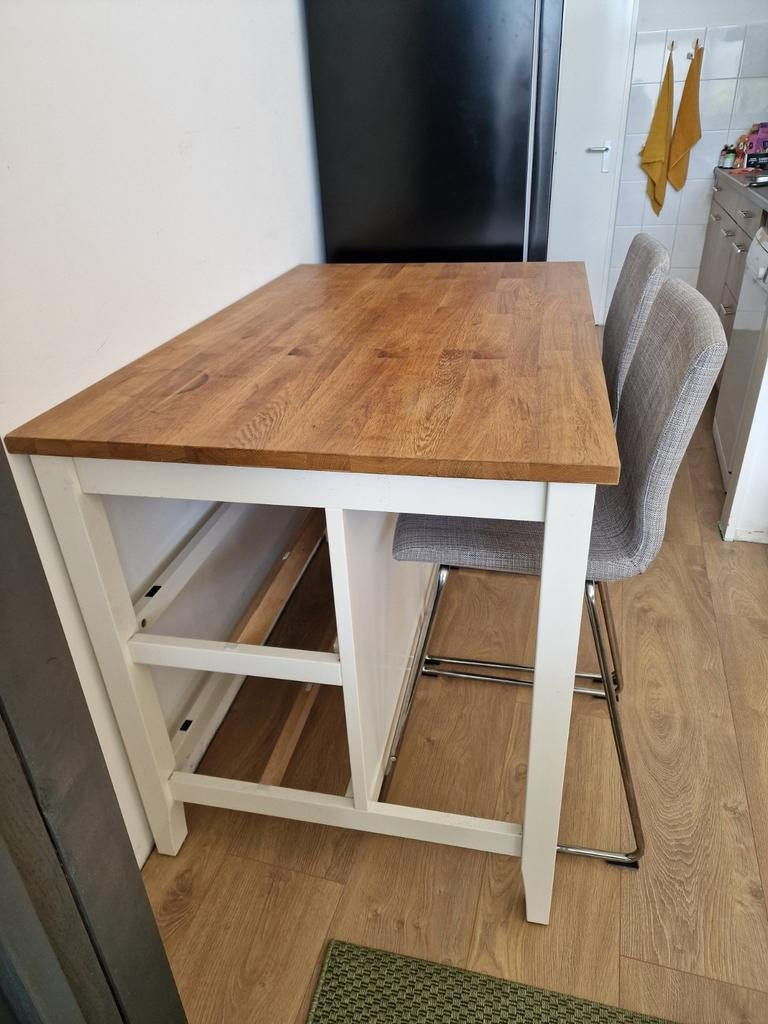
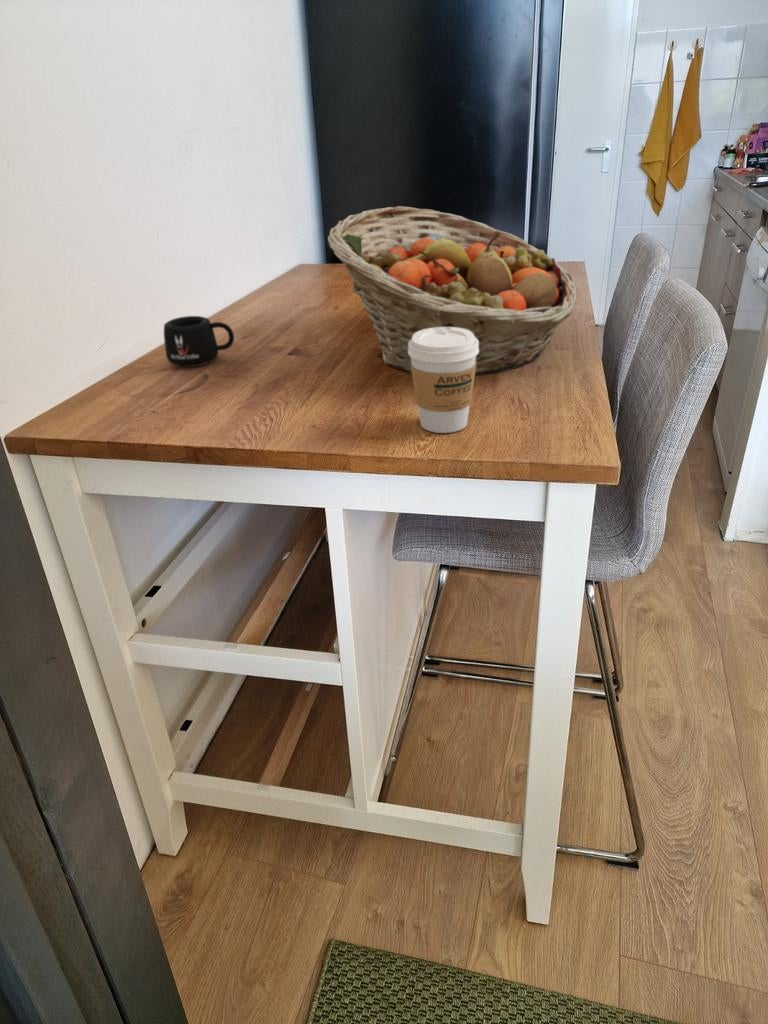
+ coffee cup [408,327,479,434]
+ mug [163,315,235,368]
+ fruit basket [327,205,578,376]
